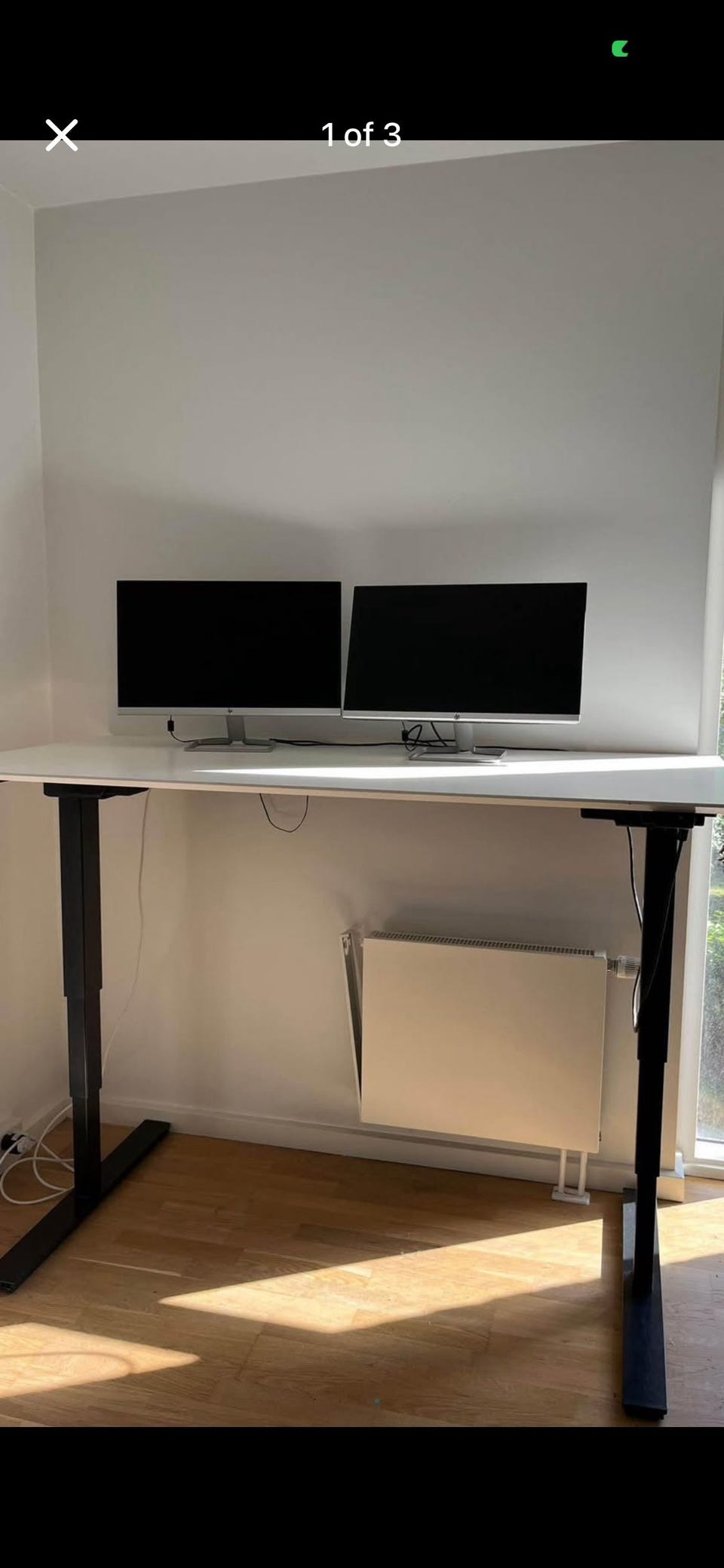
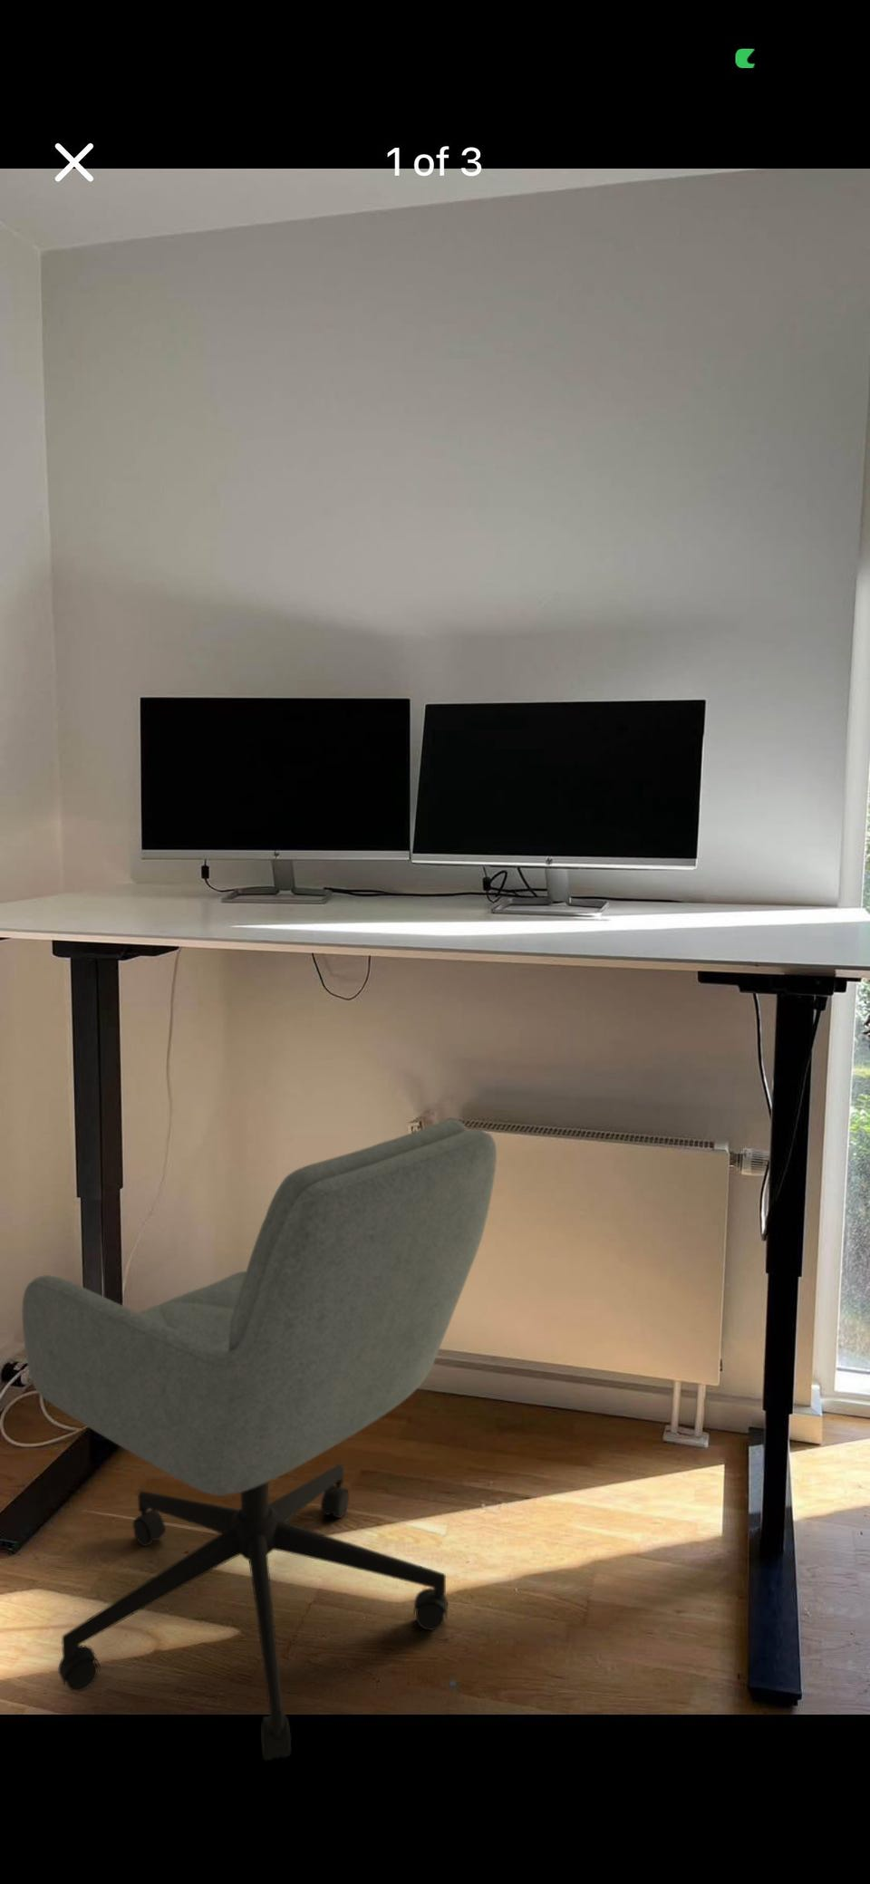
+ office chair [20,1117,497,1761]
